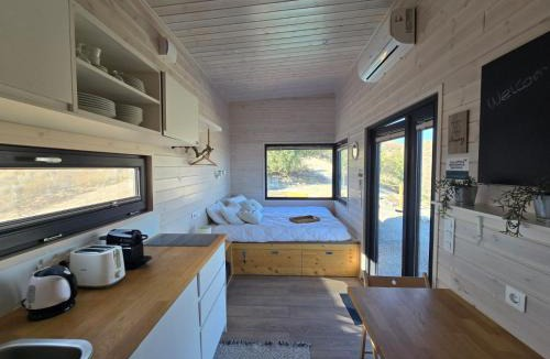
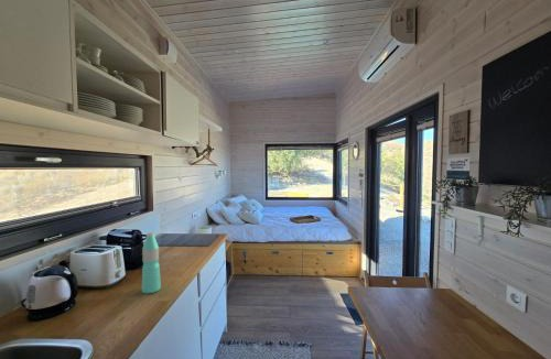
+ water bottle [141,230,162,294]
